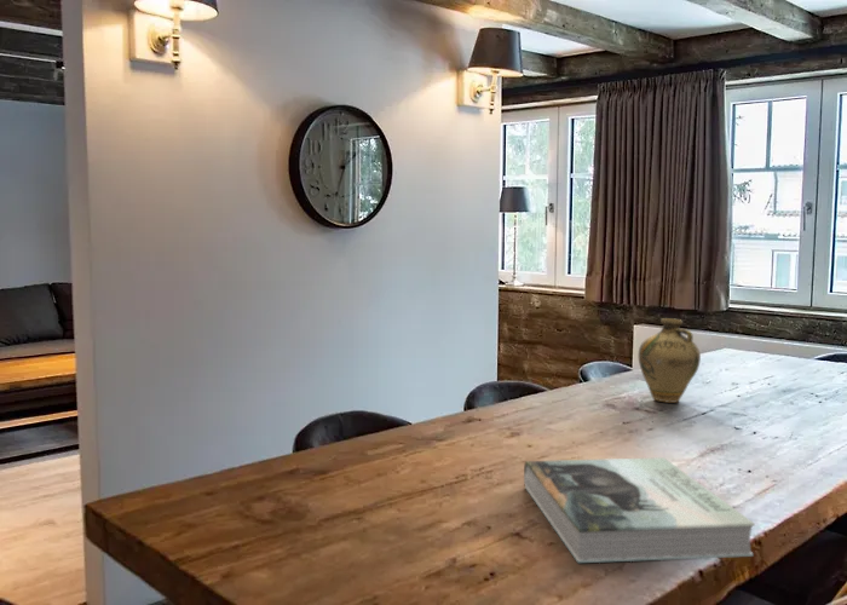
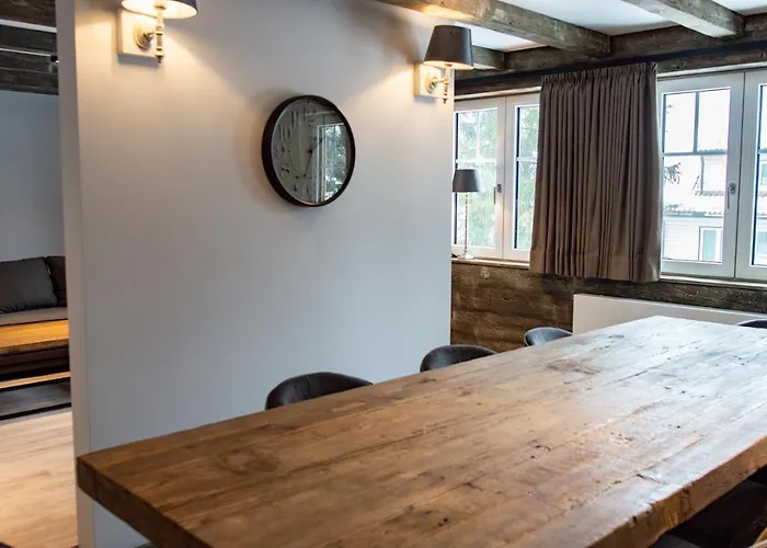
- book [523,456,756,564]
- jug [638,317,702,404]
